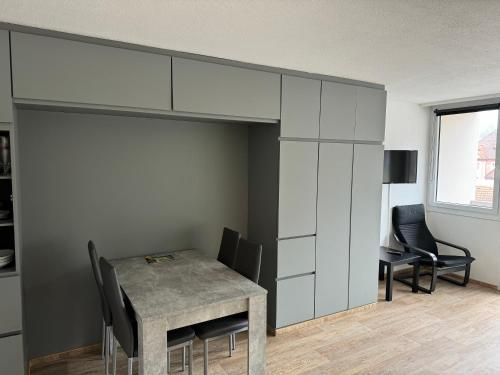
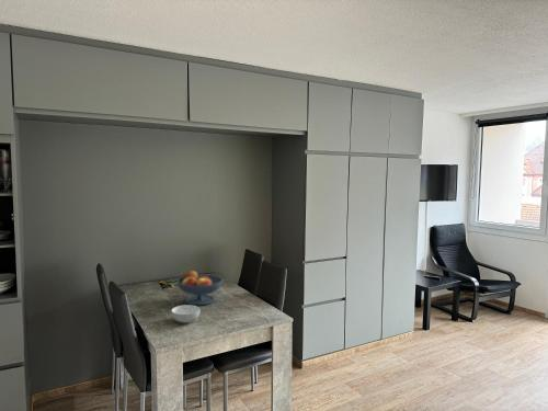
+ fruit bowl [175,270,224,306]
+ cereal bowl [170,304,201,324]
